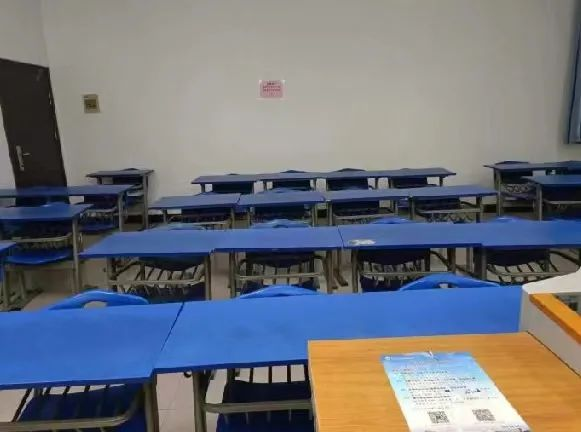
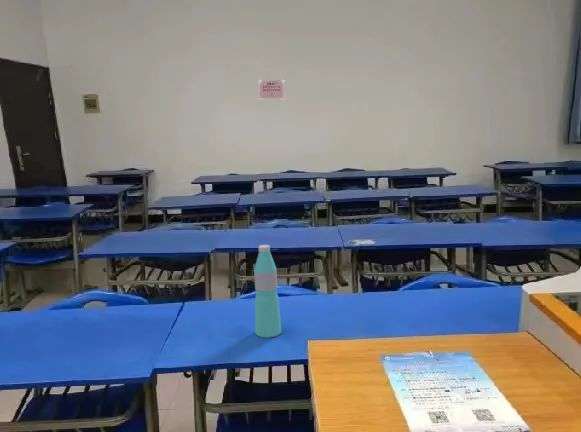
+ water bottle [253,244,283,339]
